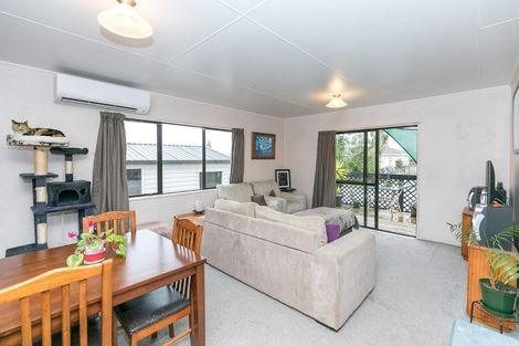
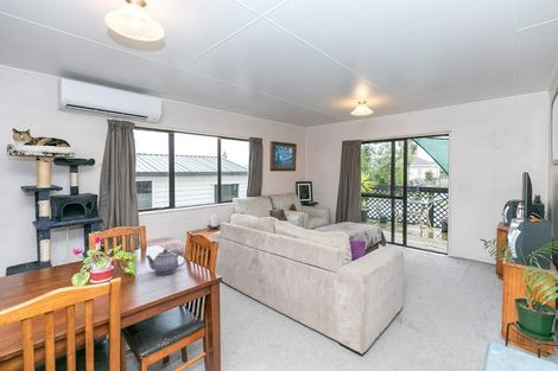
+ teapot [144,248,186,275]
